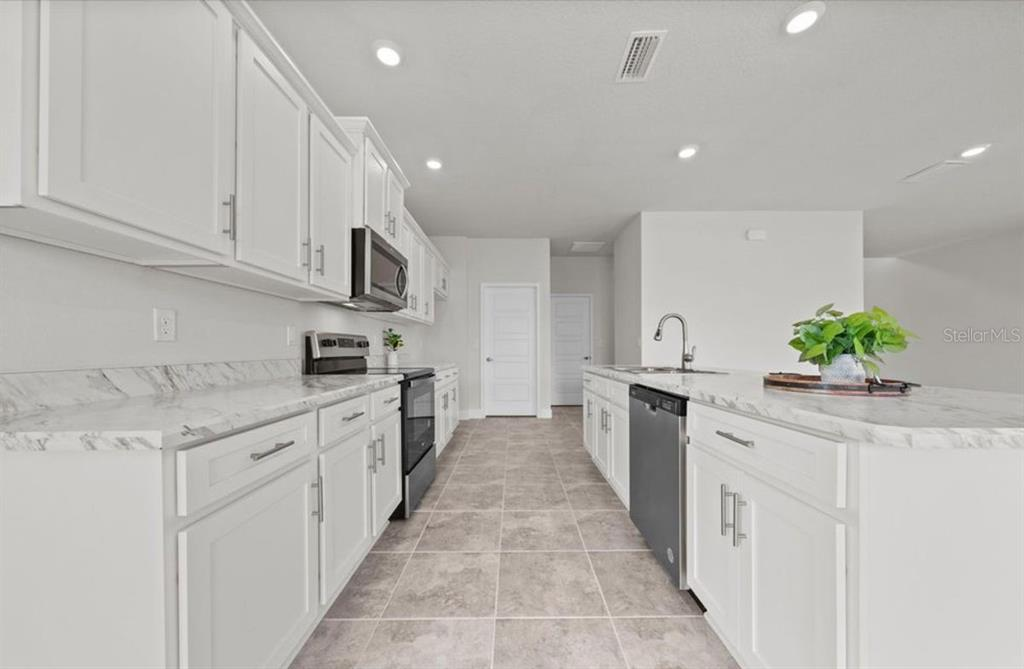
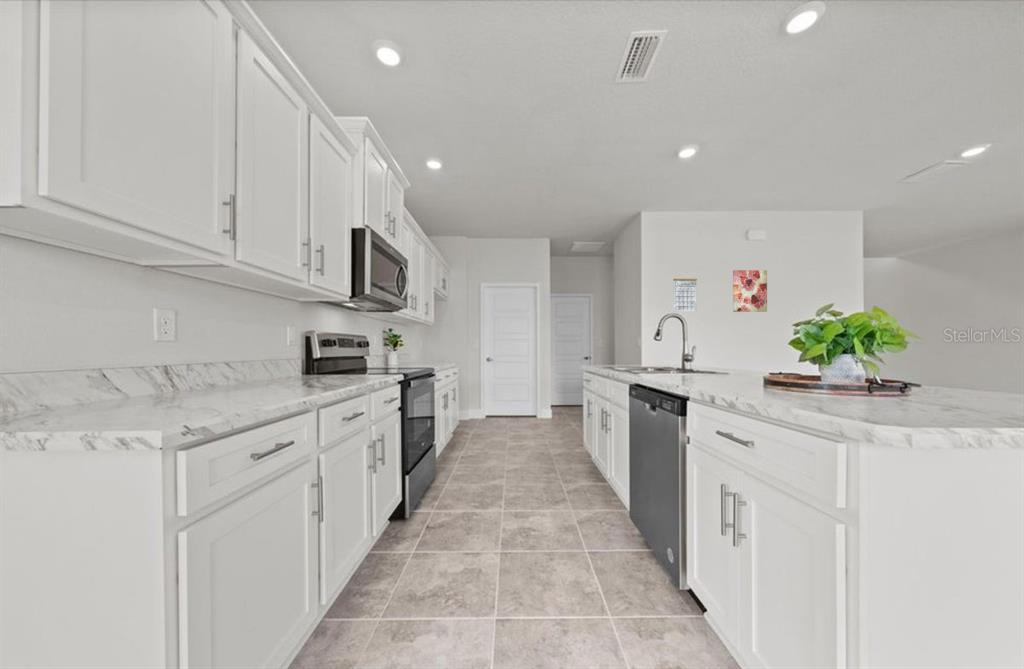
+ wall art [732,269,768,313]
+ calendar [672,271,698,312]
